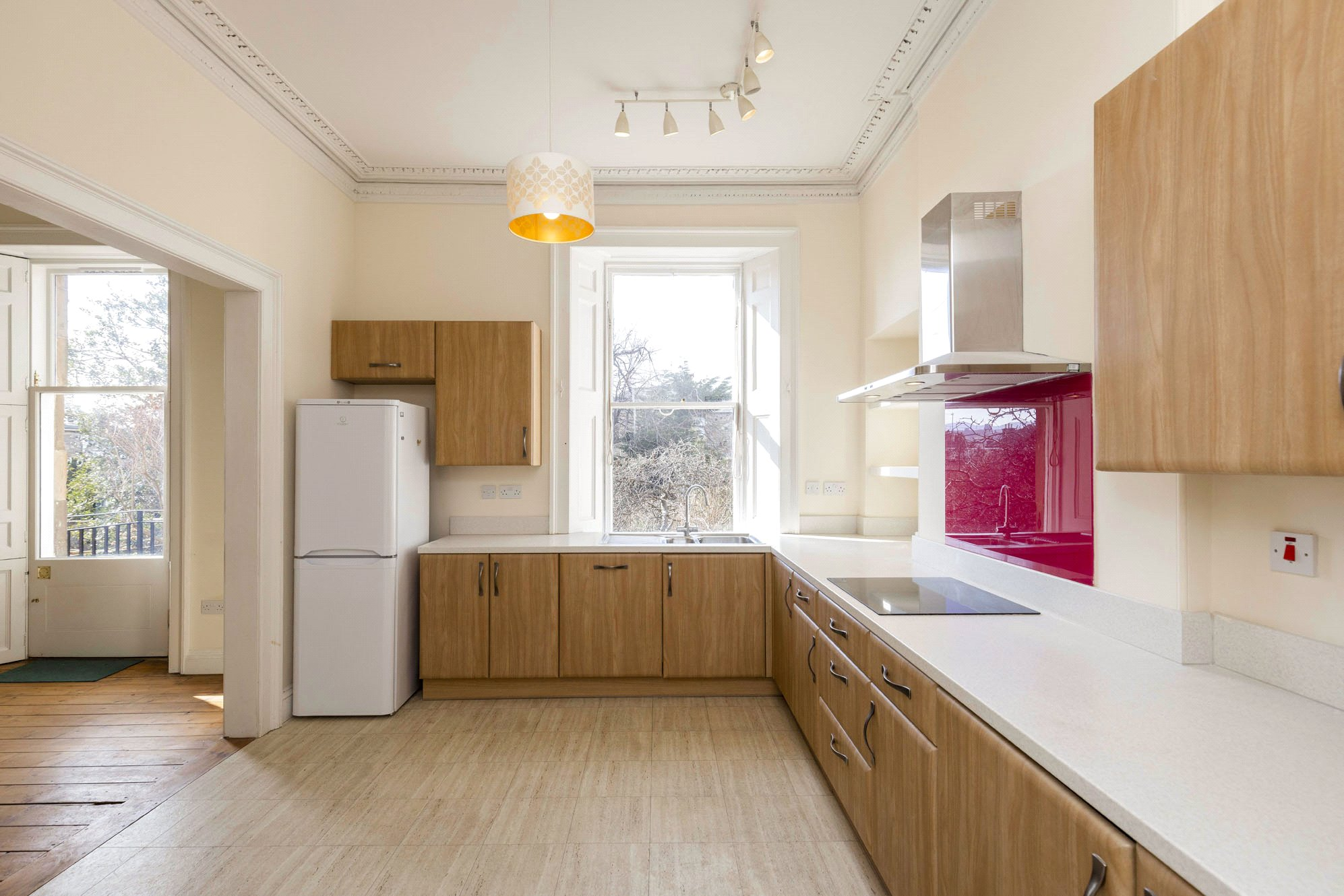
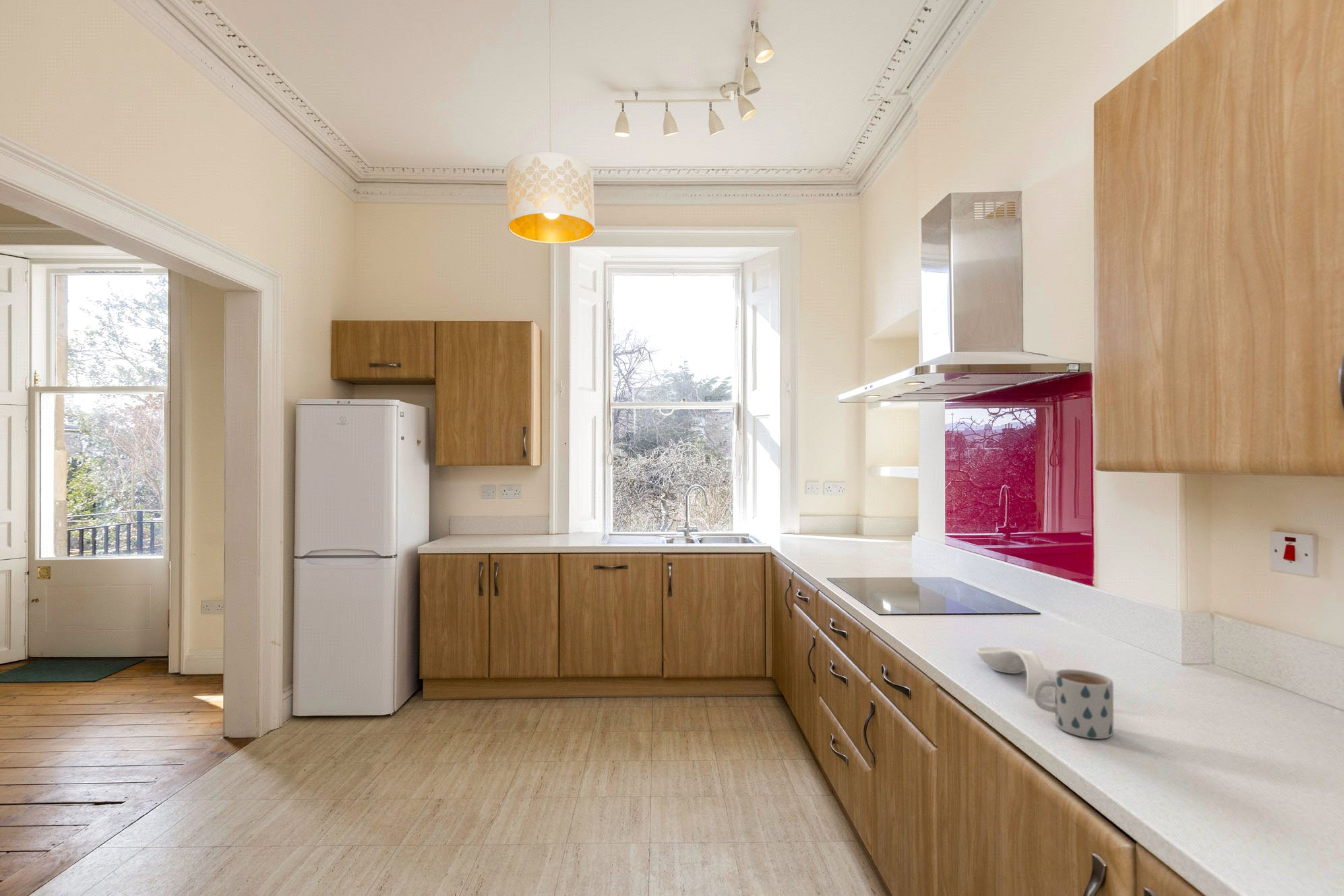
+ spoon rest [976,646,1053,697]
+ mug [1033,668,1114,740]
